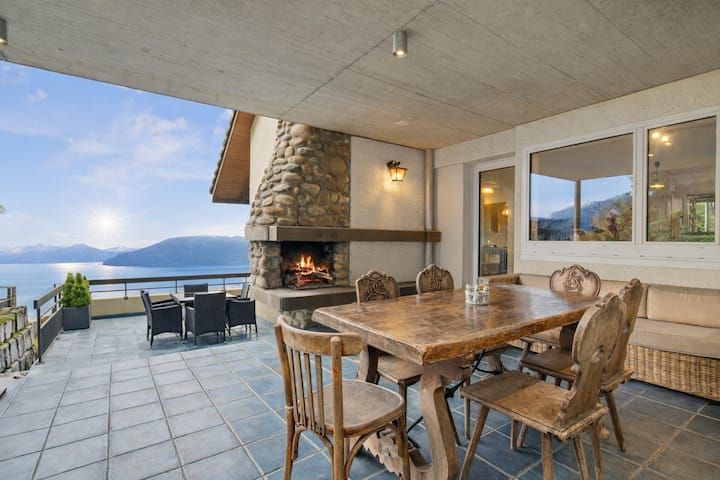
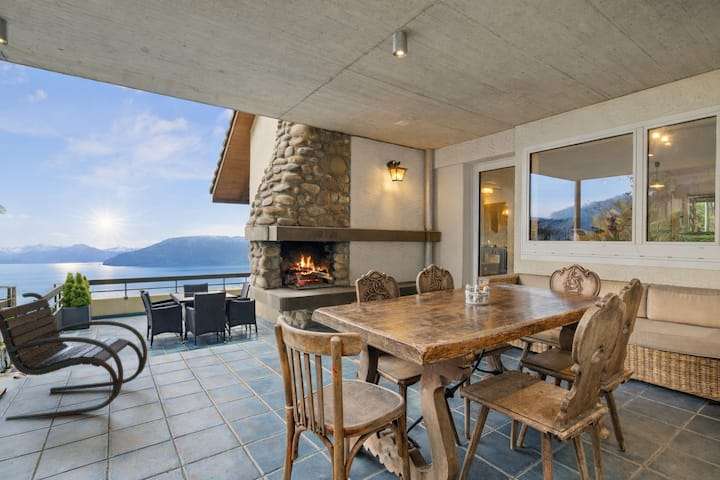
+ lounge chair [0,292,148,422]
